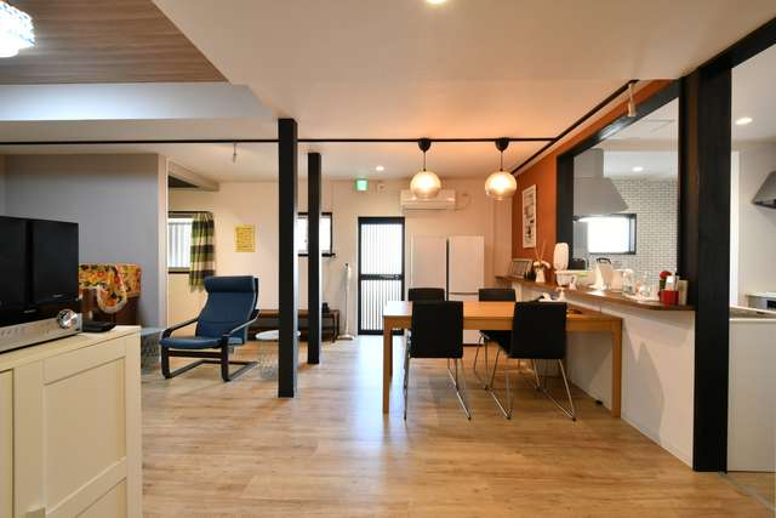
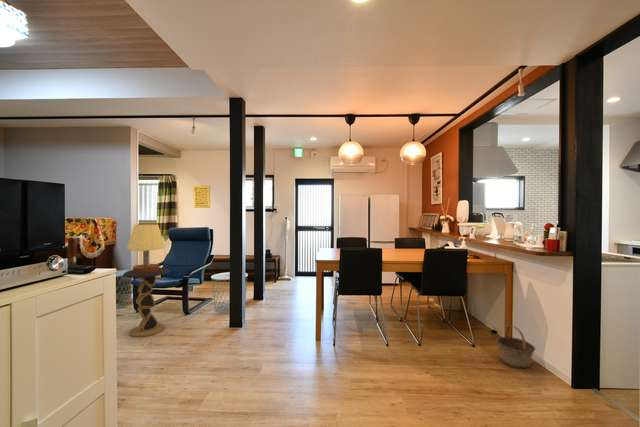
+ basket [495,325,536,369]
+ side table [122,266,172,338]
+ table lamp [126,223,165,273]
